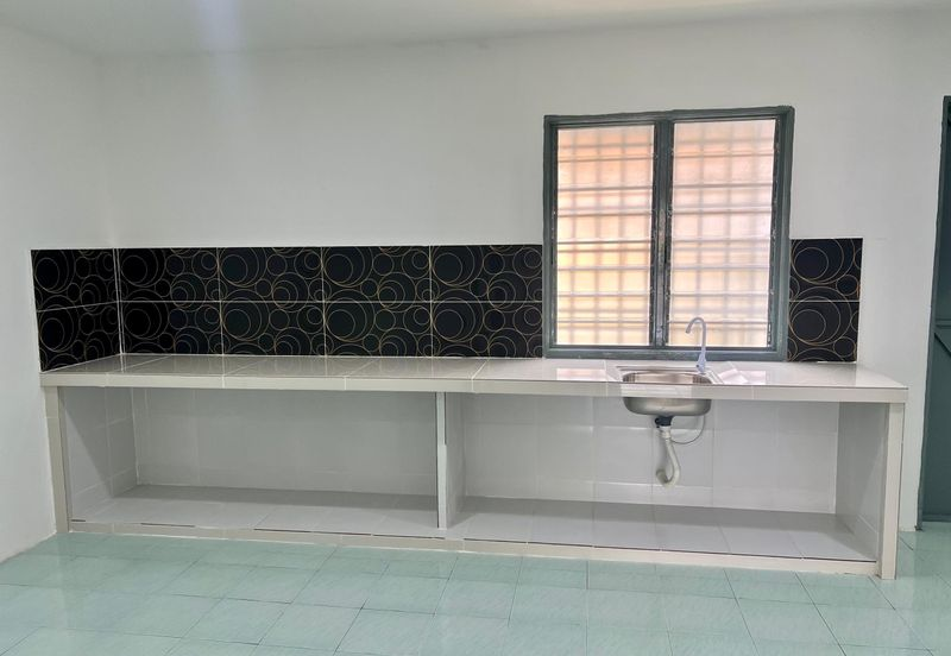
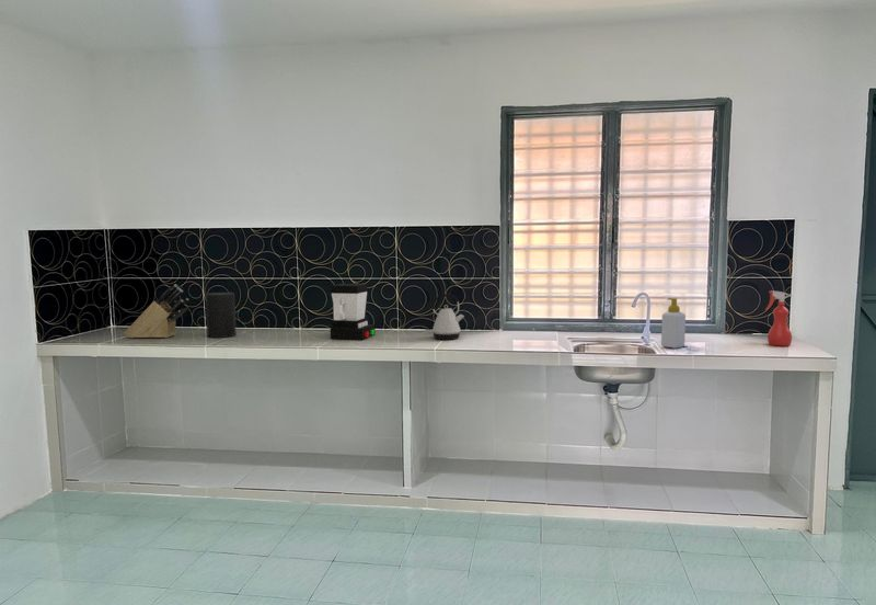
+ knife block [124,283,189,339]
+ spray bottle [764,289,793,347]
+ kettle [429,293,465,341]
+ canister [205,292,238,339]
+ soap bottle [660,297,687,350]
+ coffee maker [330,283,376,341]
